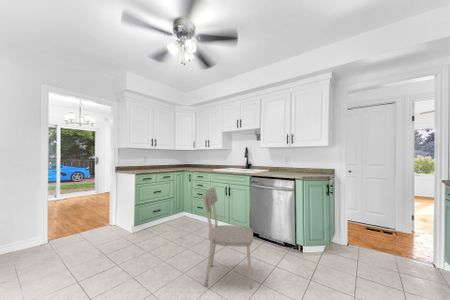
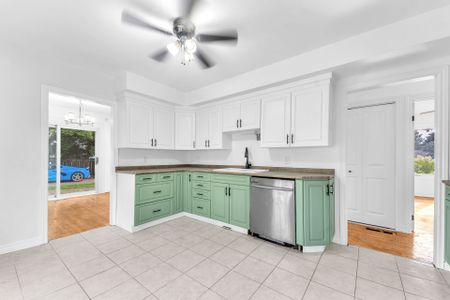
- dining chair [202,186,254,290]
